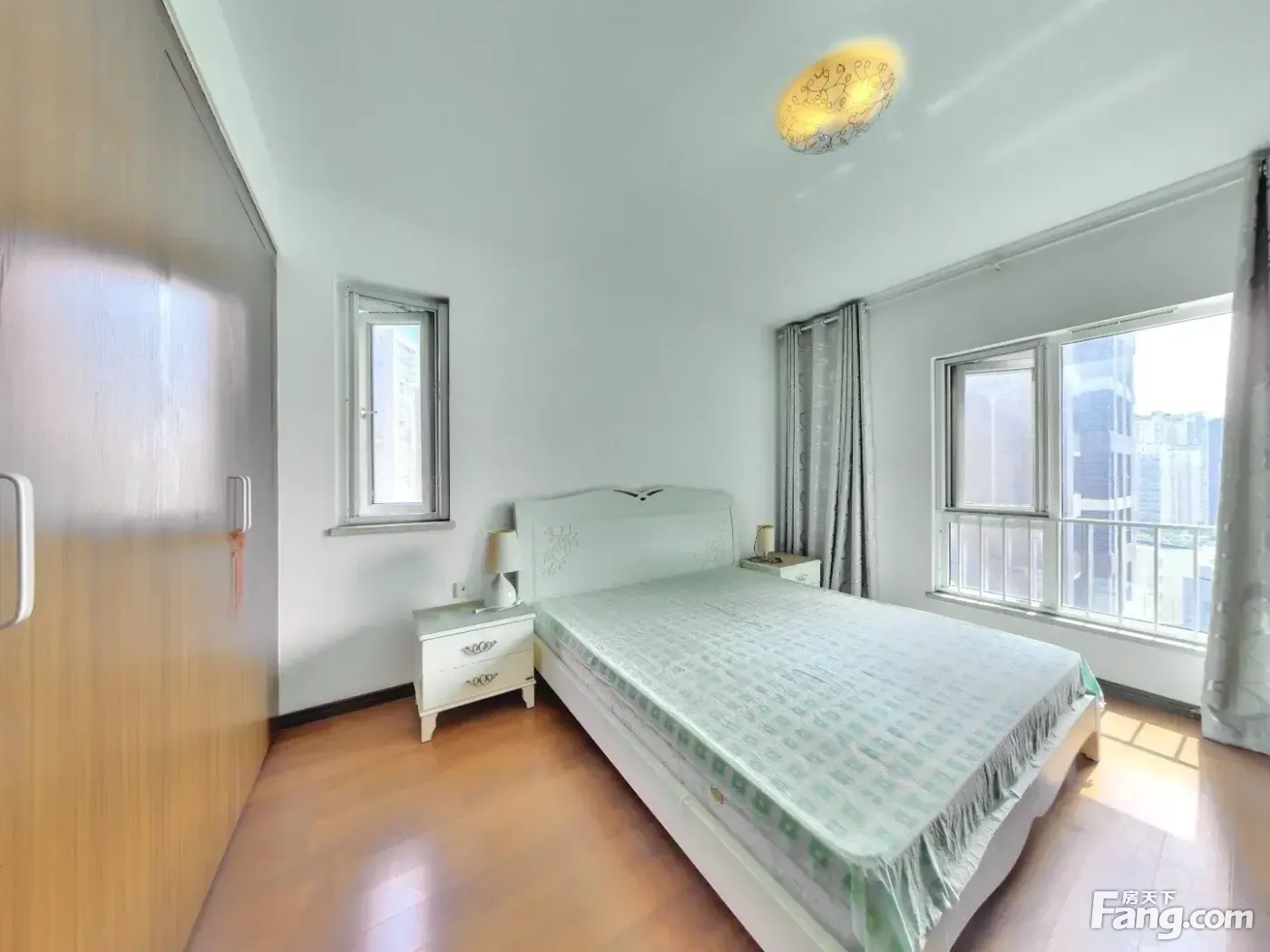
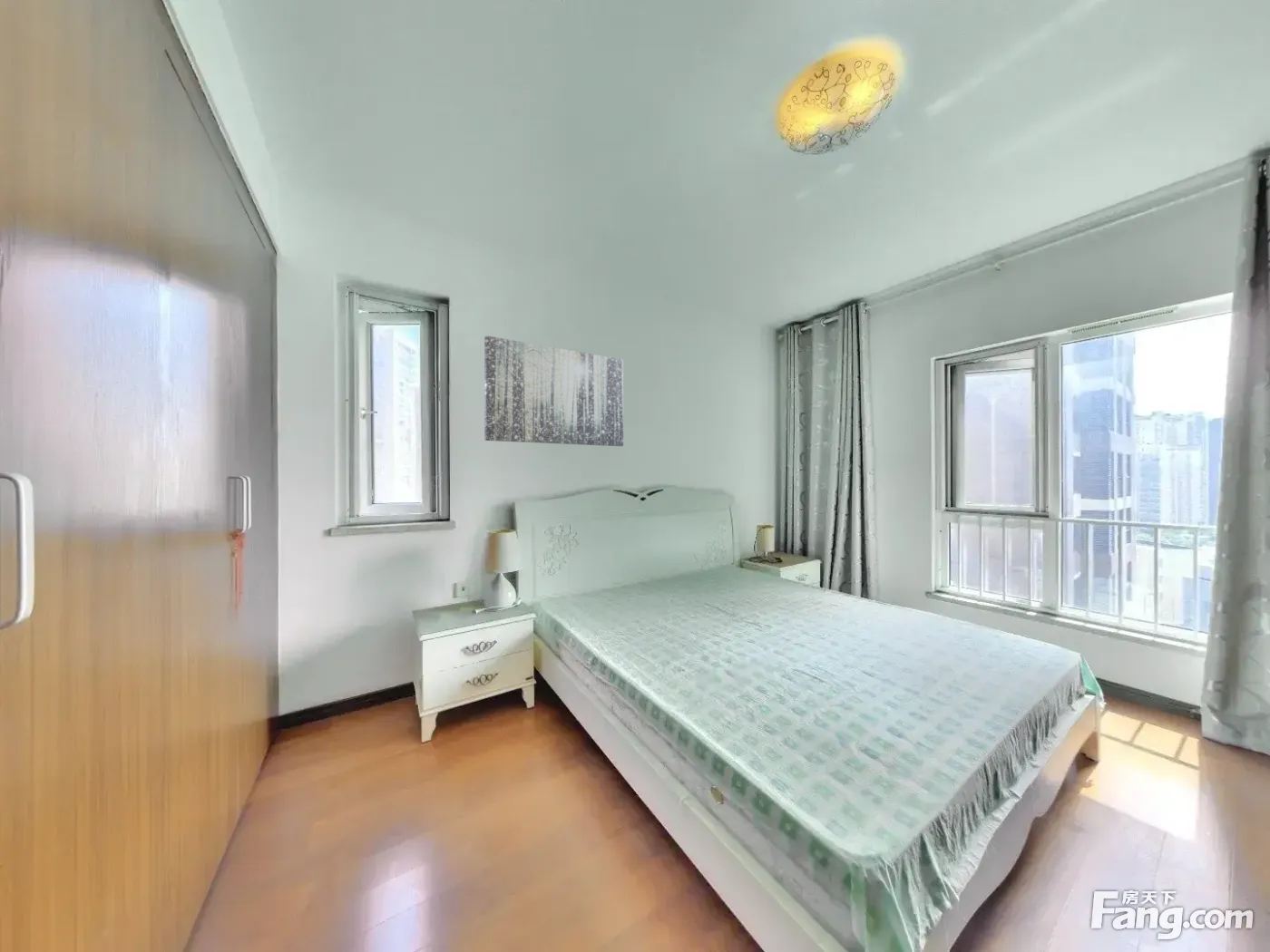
+ wall art [484,335,624,447]
